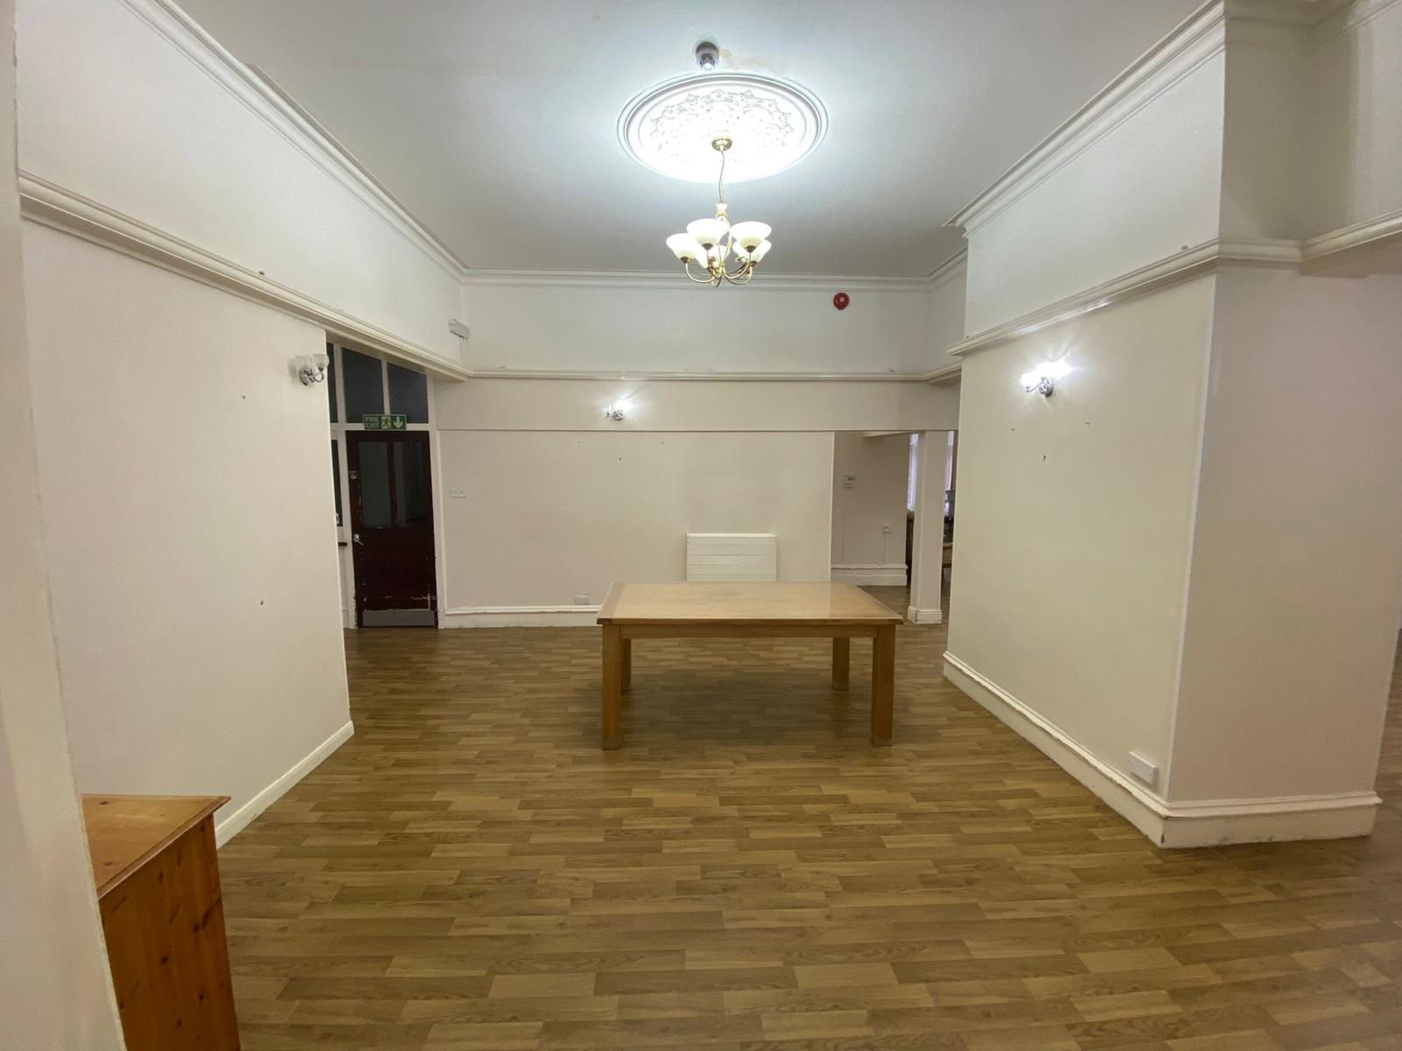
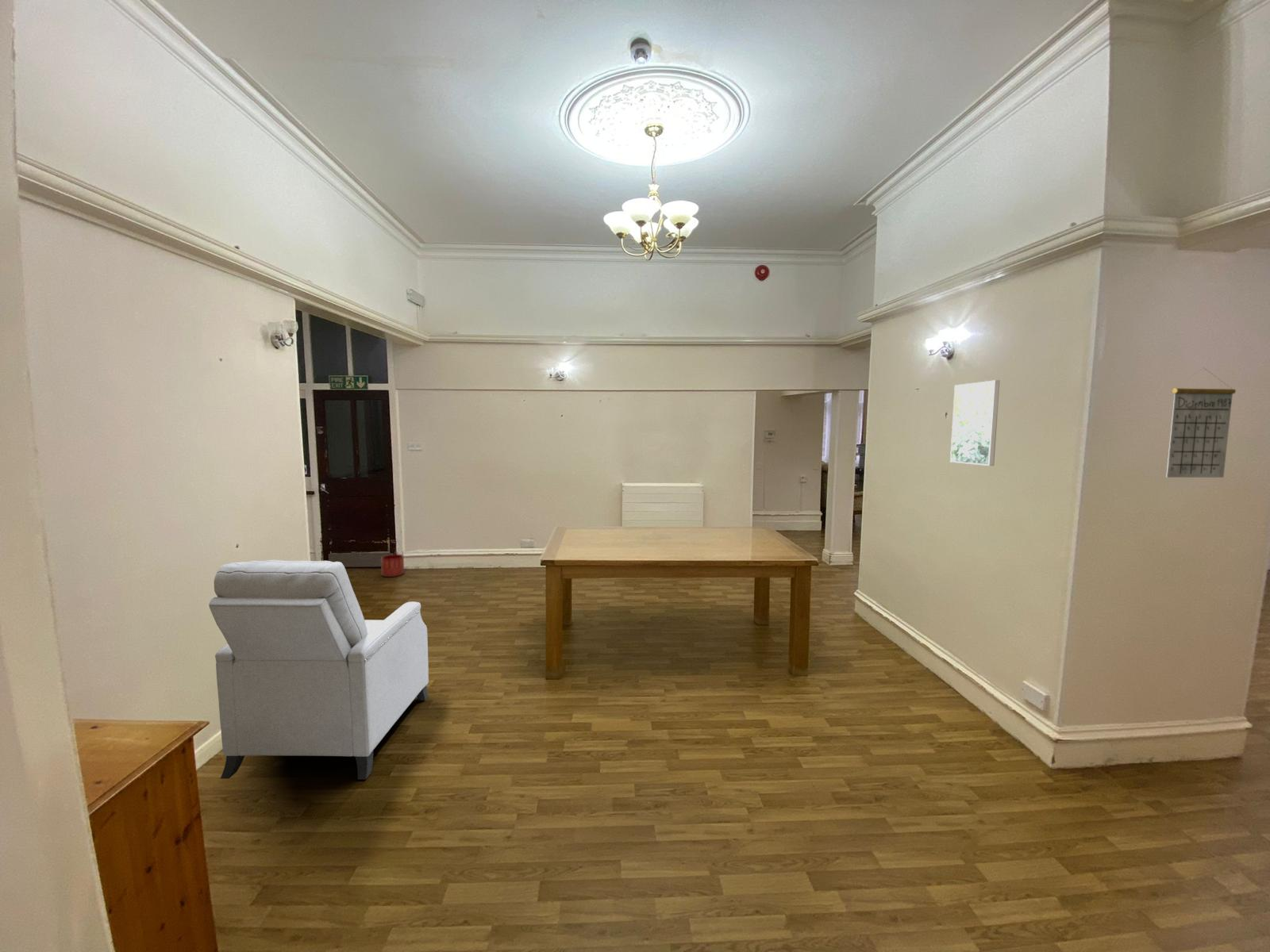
+ chair [208,559,429,780]
+ calendar [1165,367,1237,478]
+ planter [380,554,405,578]
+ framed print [949,379,1001,466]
